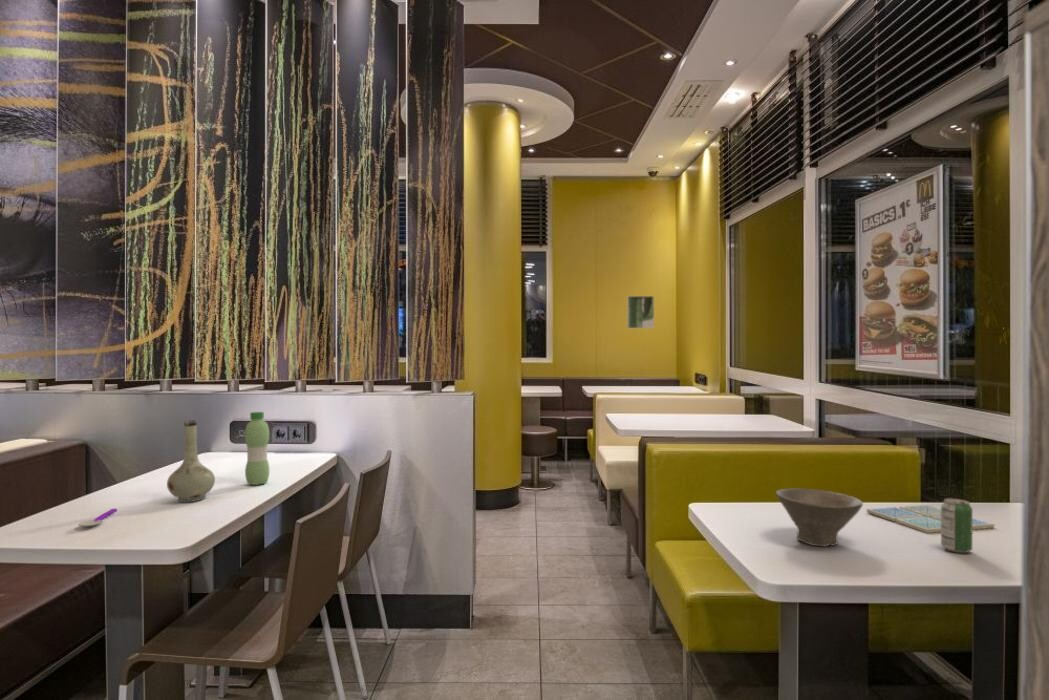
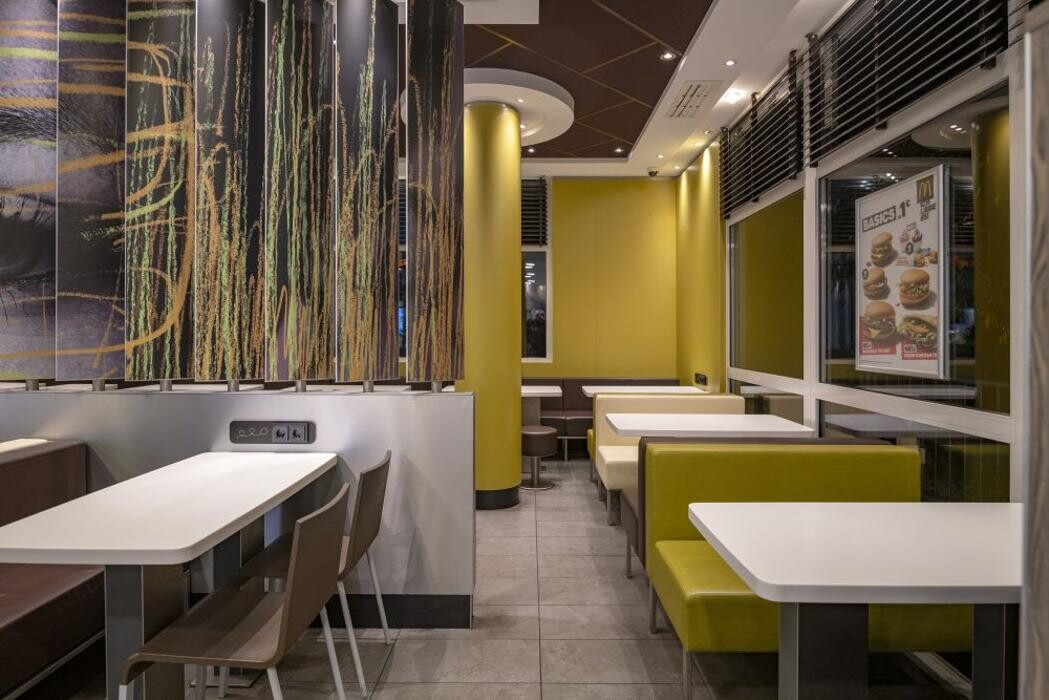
- water bottle [244,411,270,486]
- vase [166,420,216,503]
- bowl [775,487,864,547]
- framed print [626,295,655,329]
- beverage can [940,497,973,554]
- drink coaster [866,504,995,534]
- spoon [77,508,118,527]
